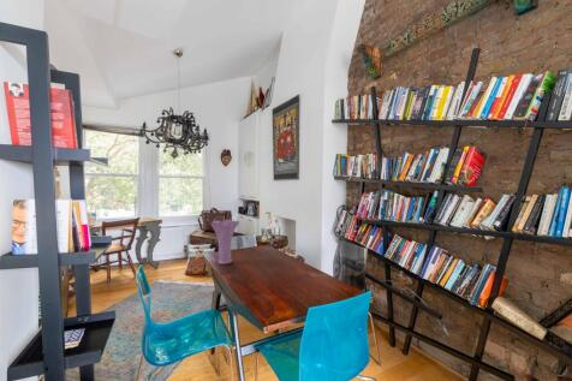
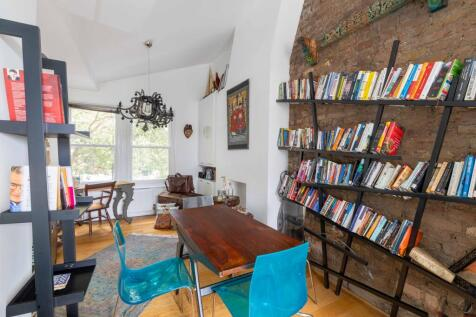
- vase [209,219,240,266]
